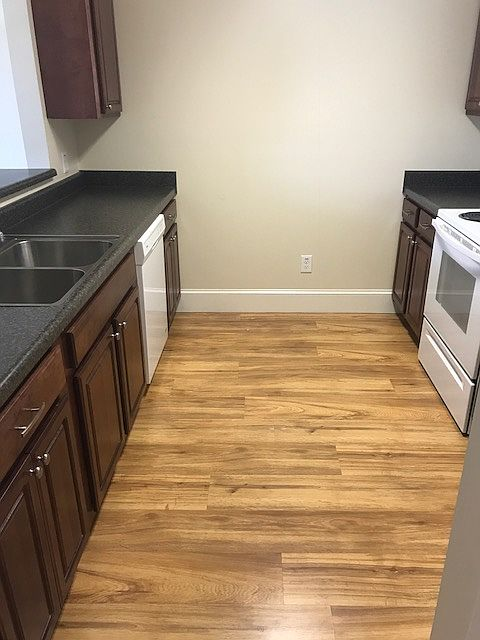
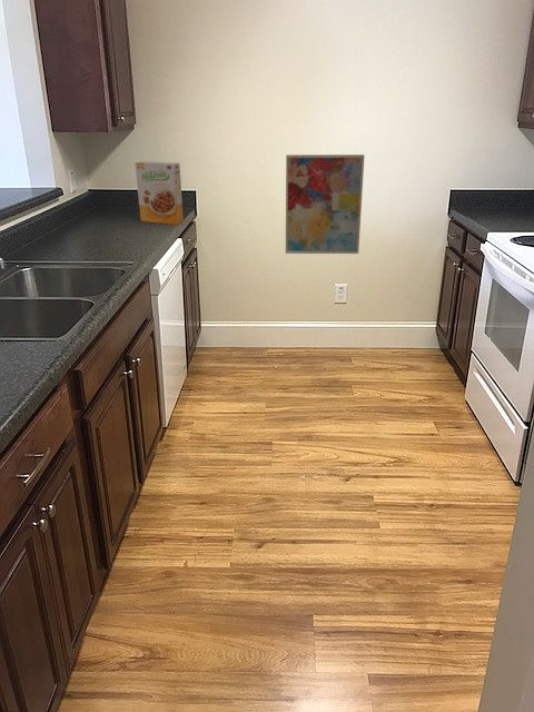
+ cereal box [135,160,185,226]
+ wall art [285,154,366,255]
